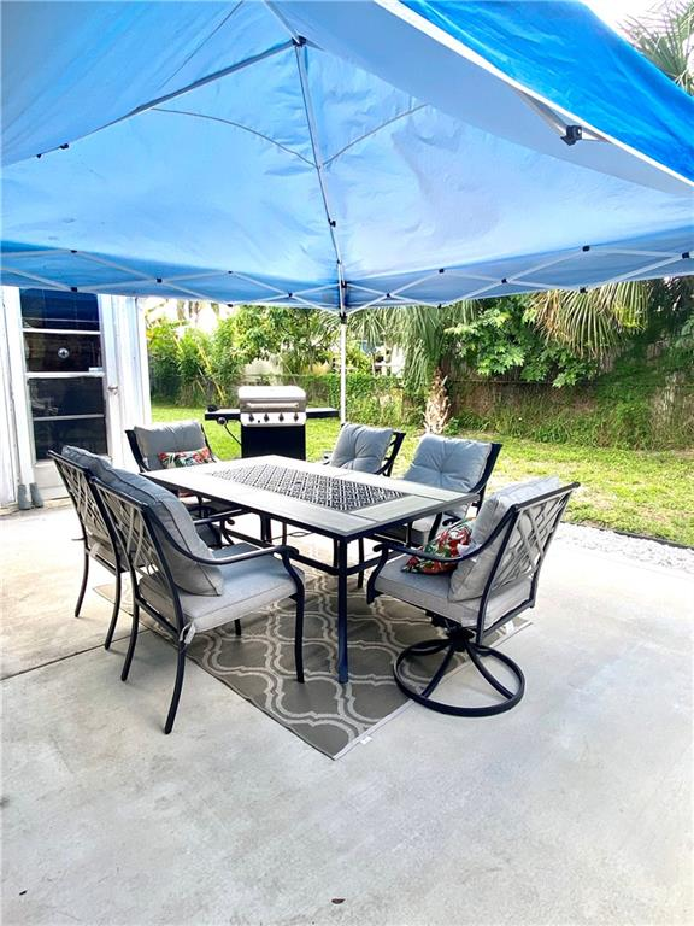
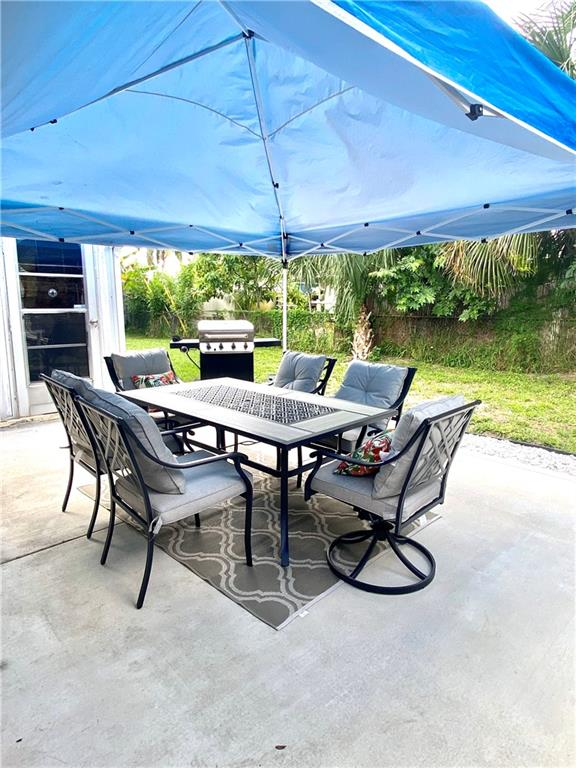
- boots [16,481,46,510]
